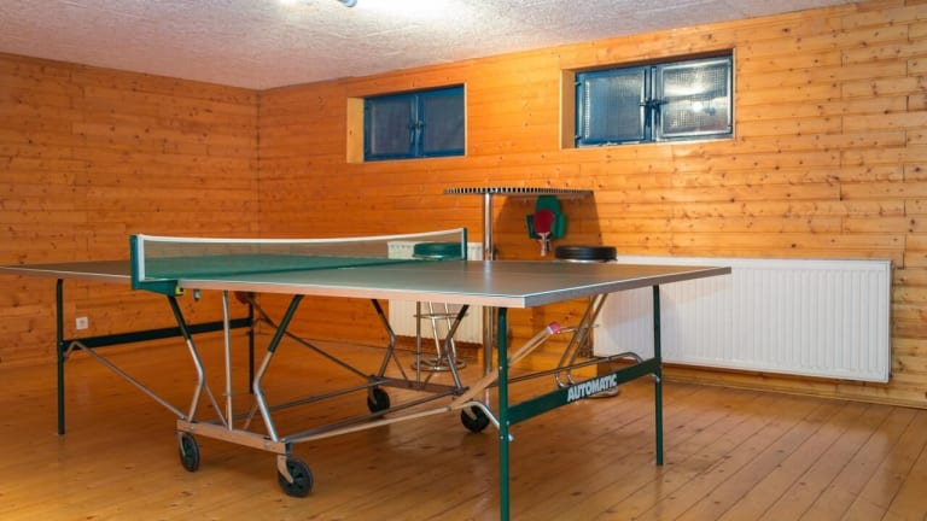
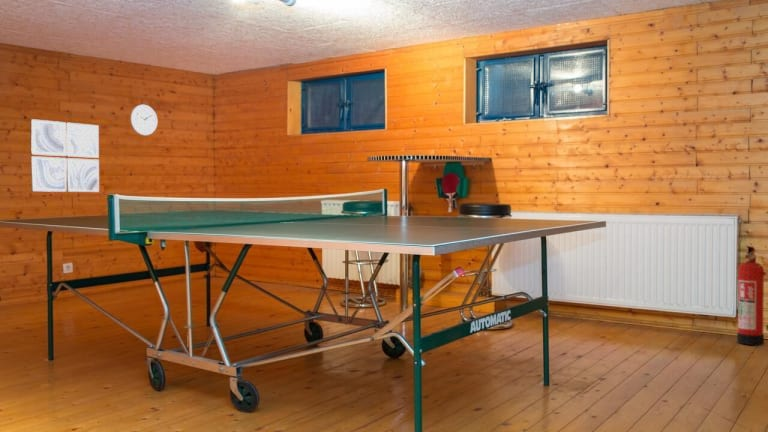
+ fire extinguisher [736,245,767,346]
+ wall art [30,118,100,193]
+ wall clock [129,104,159,136]
